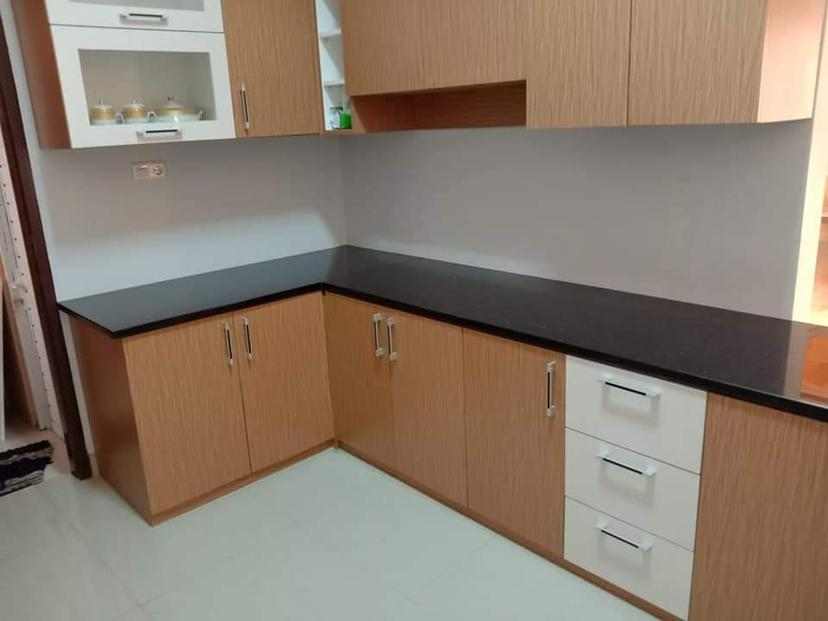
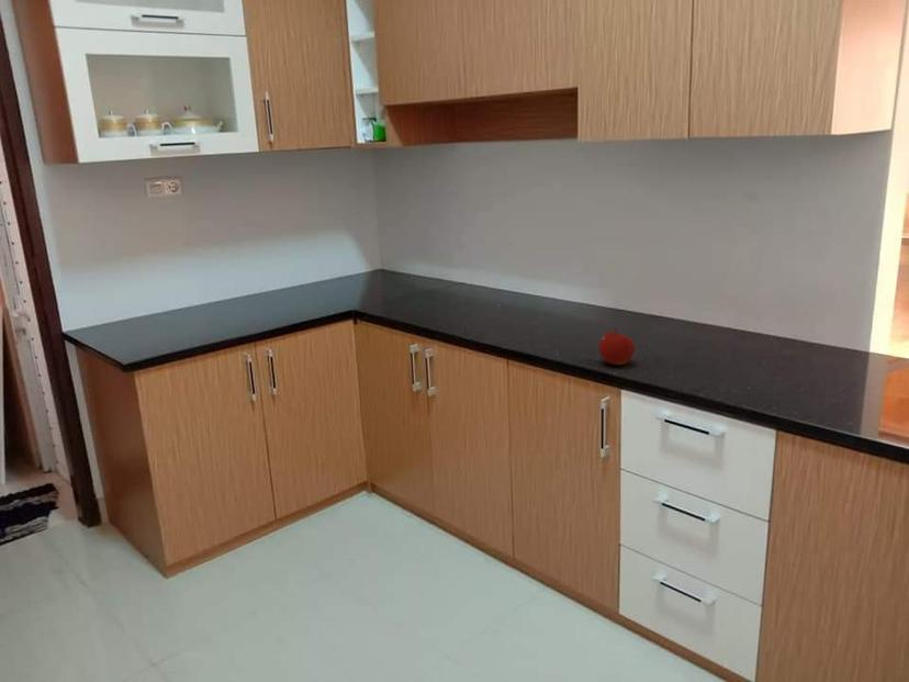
+ fruit [598,327,636,366]
